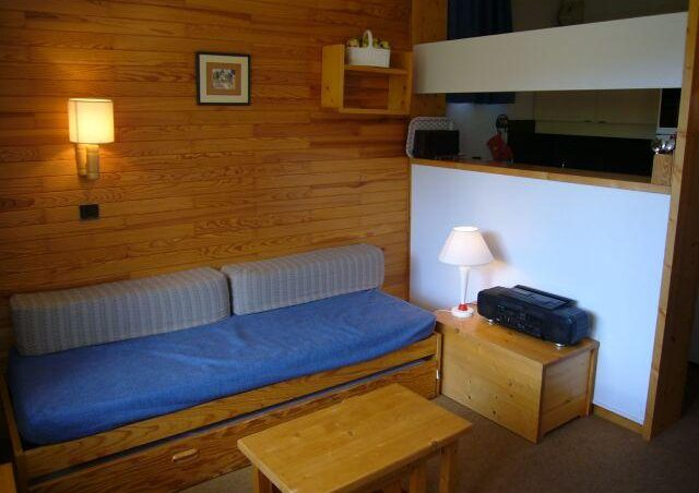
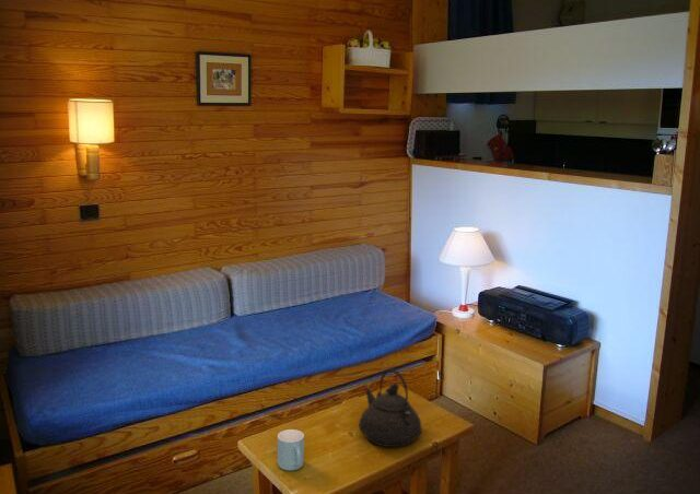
+ mug [277,428,305,472]
+ teakettle [358,368,423,448]
